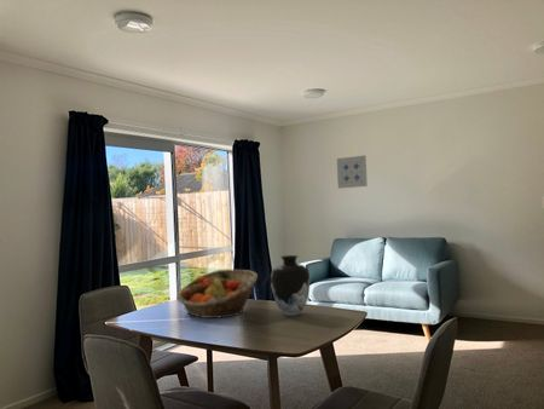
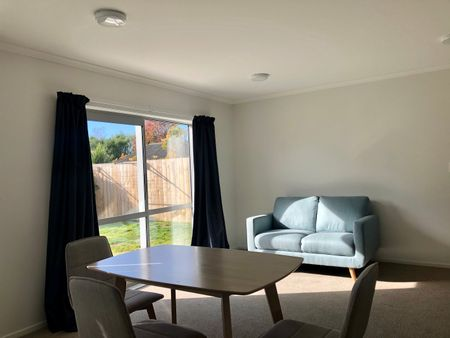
- wall art [336,154,369,190]
- vase [270,254,311,317]
- fruit basket [175,269,259,319]
